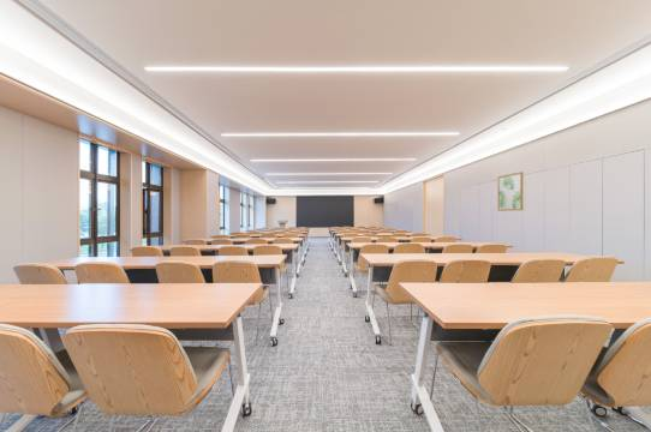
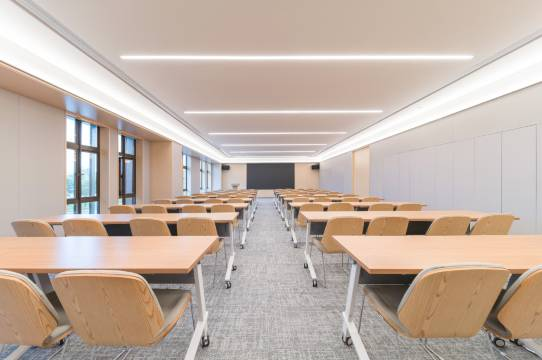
- wall art [497,170,524,212]
